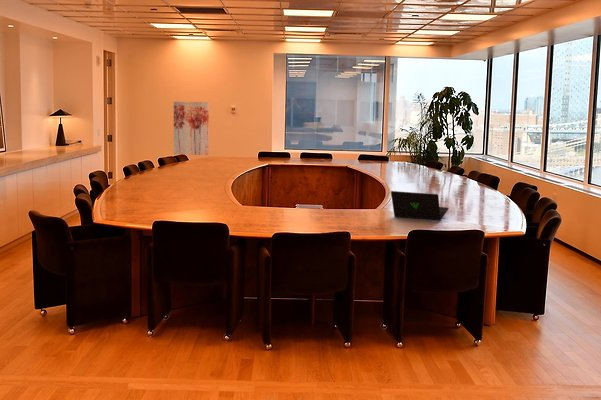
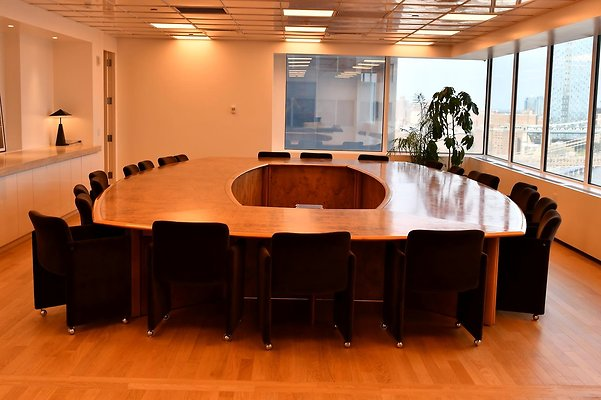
- wall art [173,101,210,156]
- laptop [390,190,450,222]
